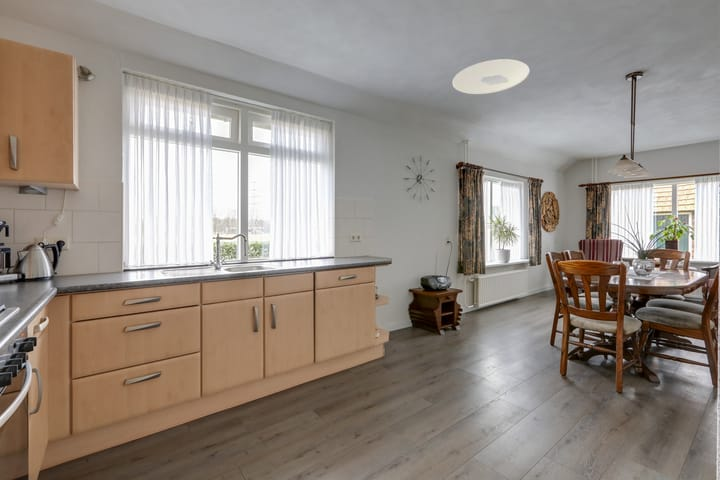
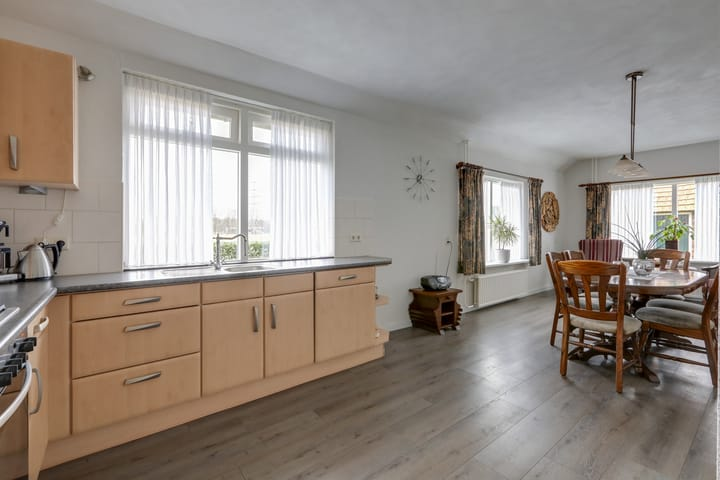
- ceiling light [451,58,530,95]
